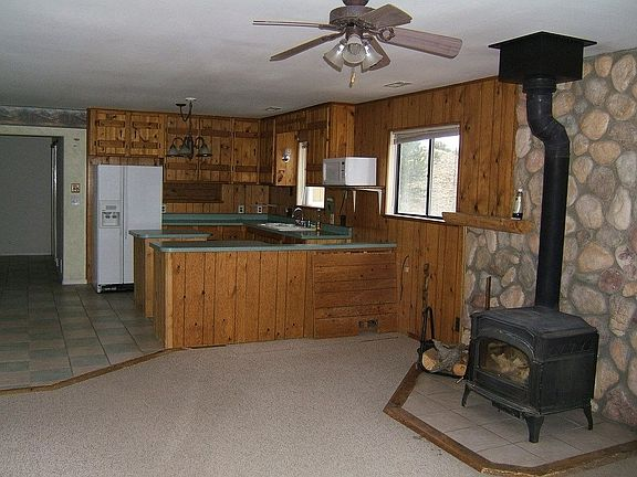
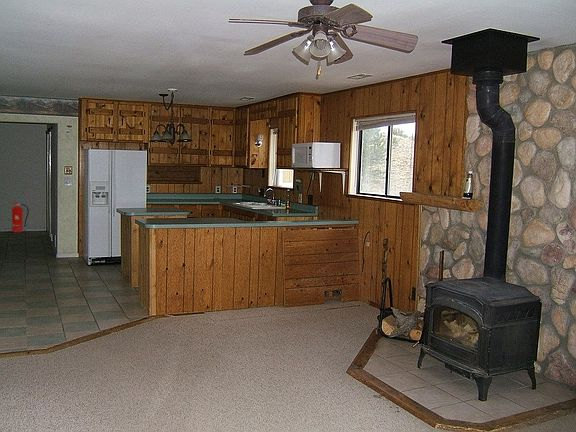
+ fire extinguisher [11,200,30,234]
